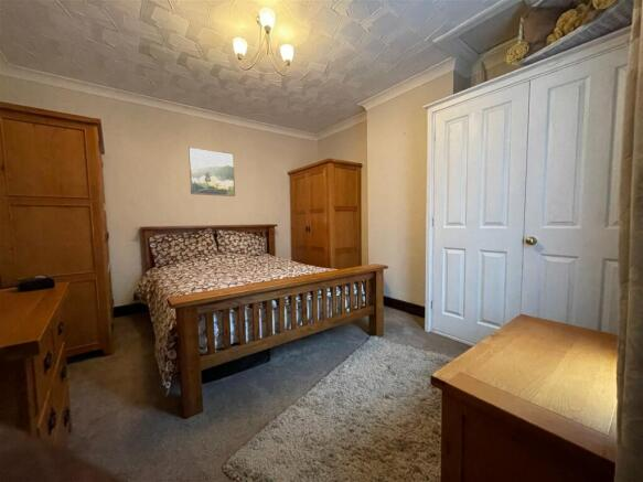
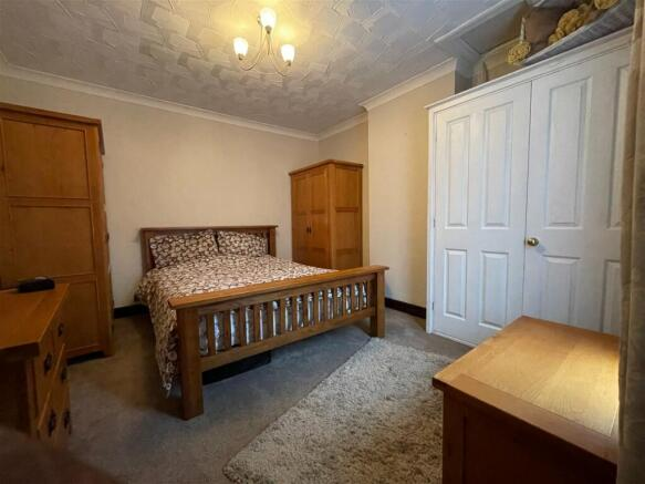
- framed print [187,147,236,197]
